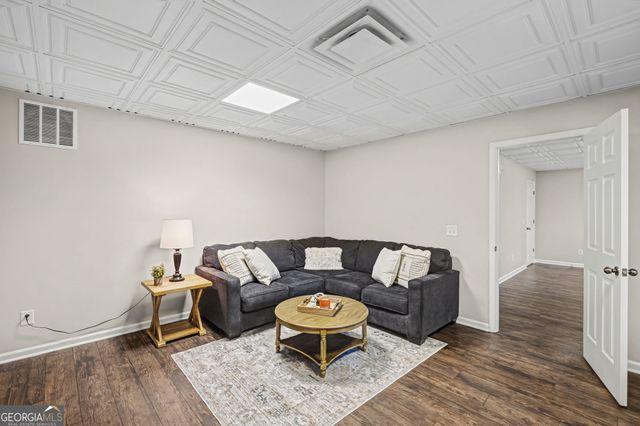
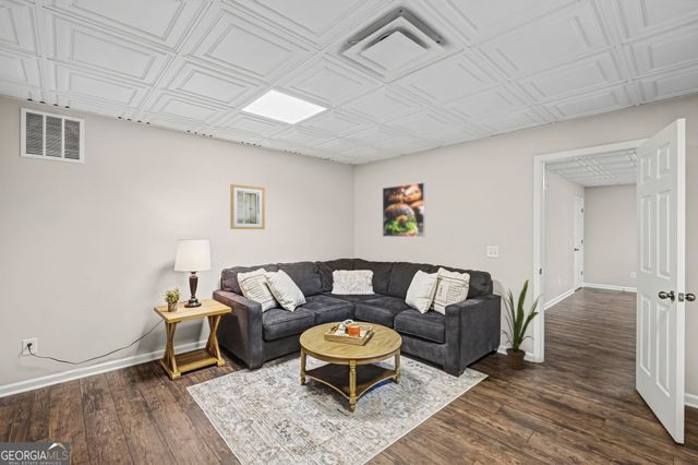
+ wall art [230,183,266,230]
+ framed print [382,181,426,238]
+ house plant [495,278,544,370]
